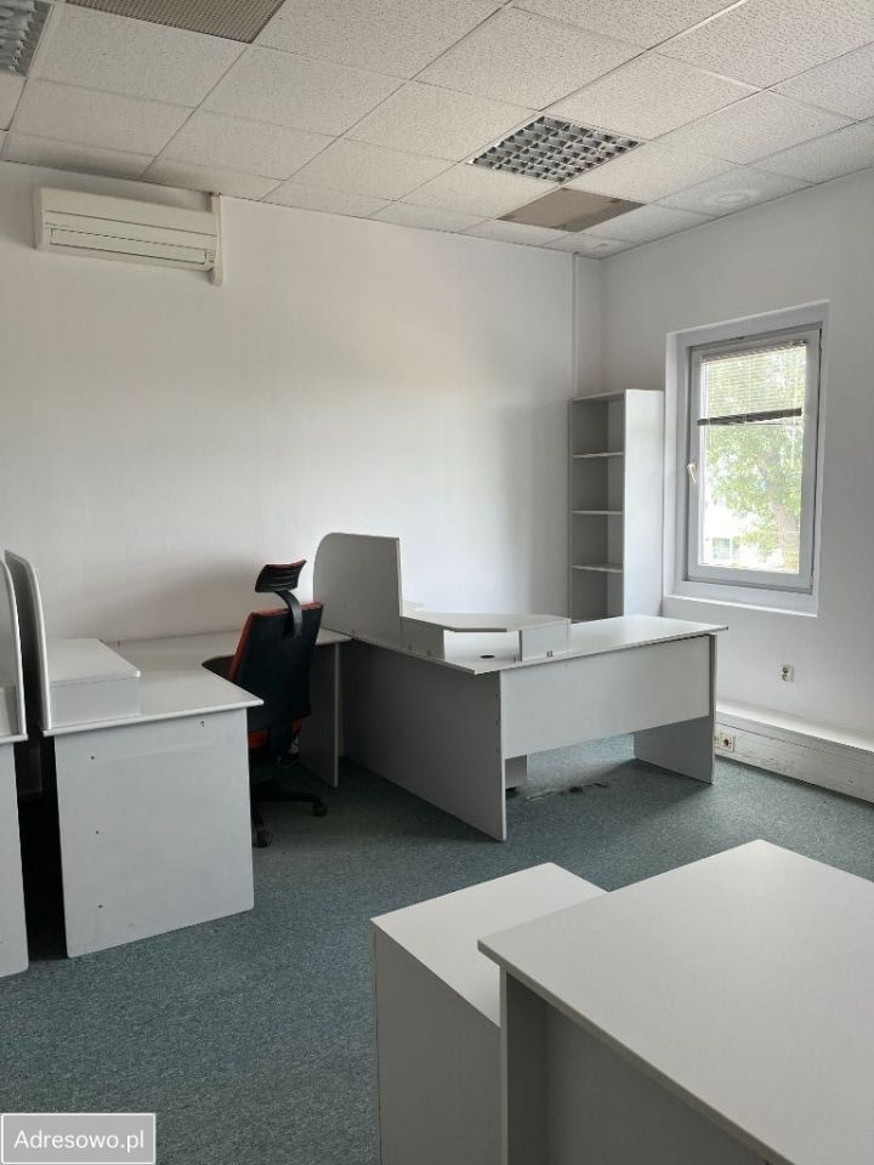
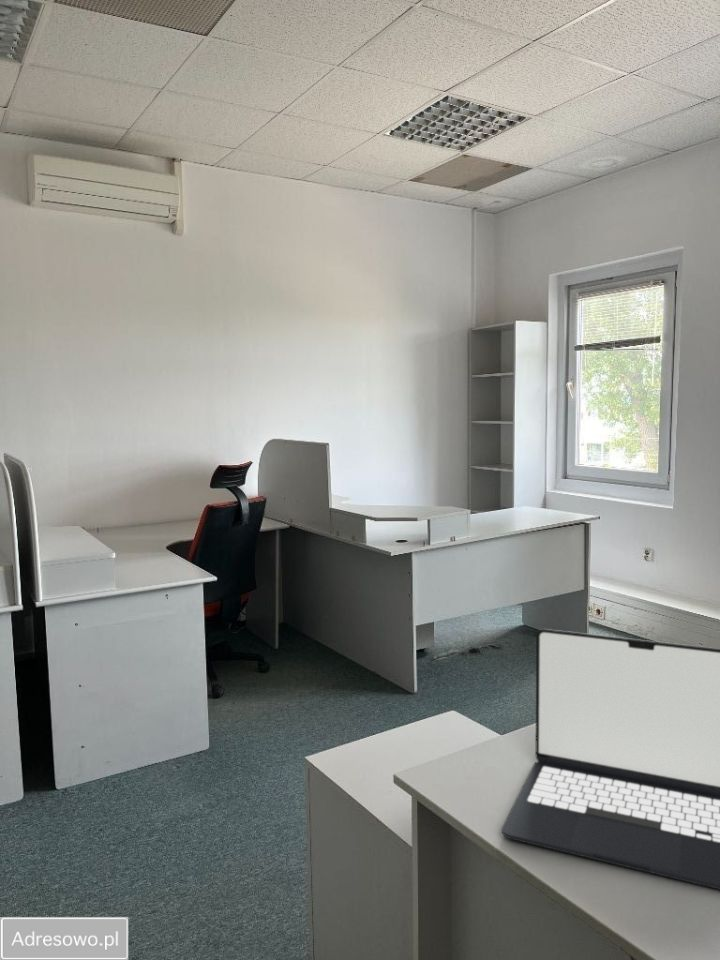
+ laptop [501,628,720,891]
